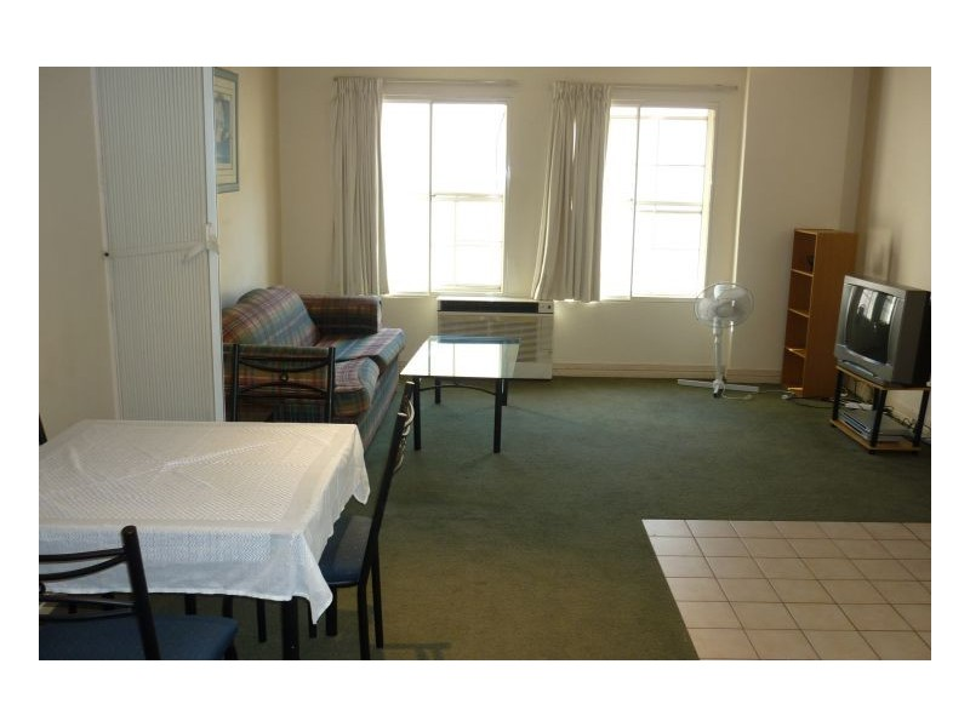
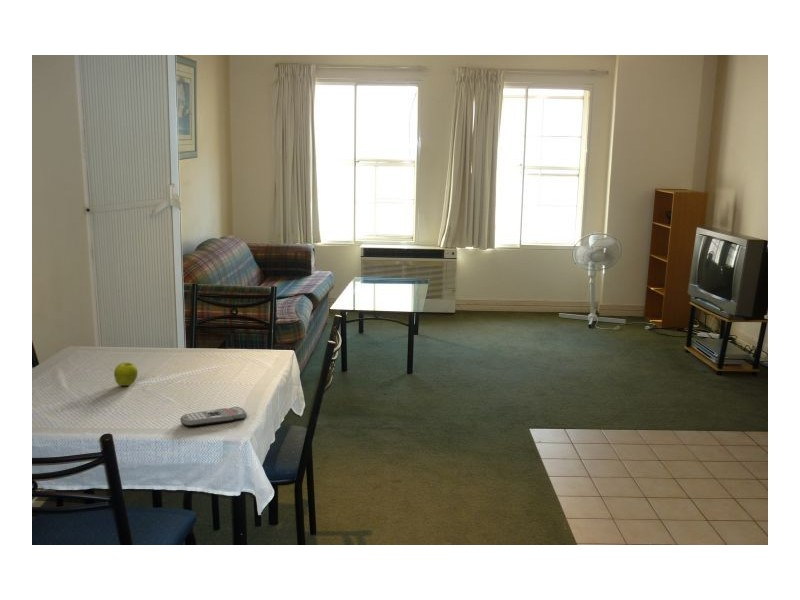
+ remote control [179,406,248,427]
+ fruit [113,361,139,387]
